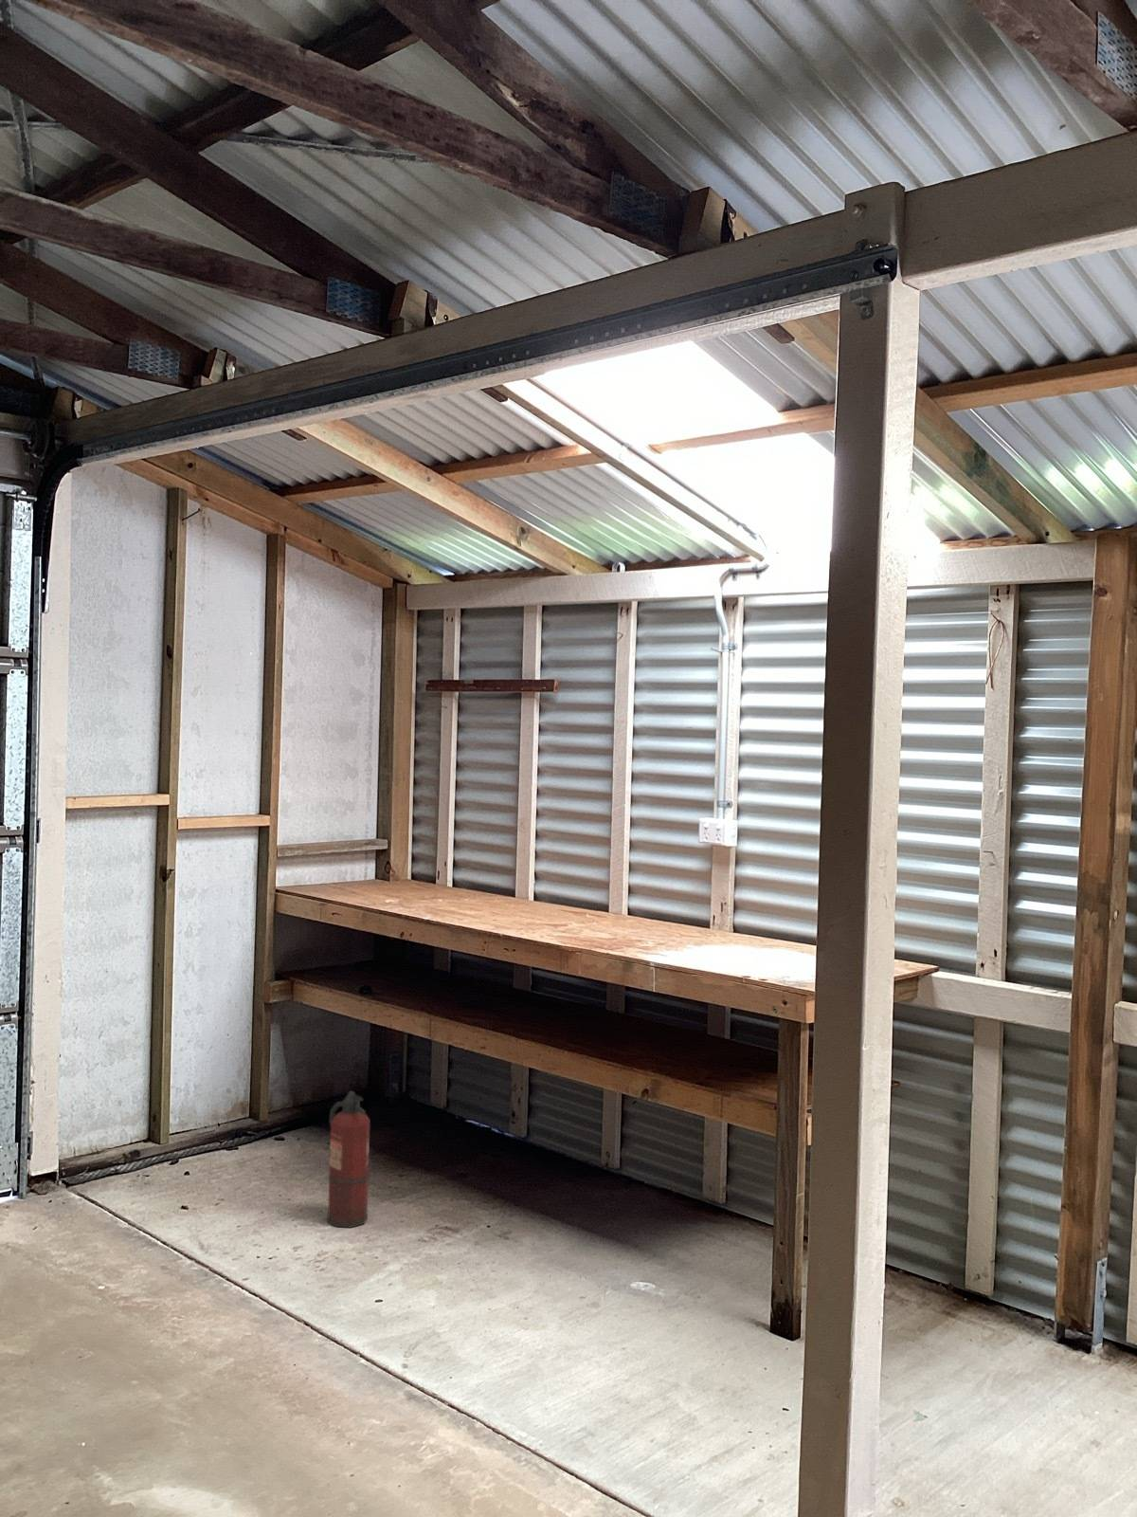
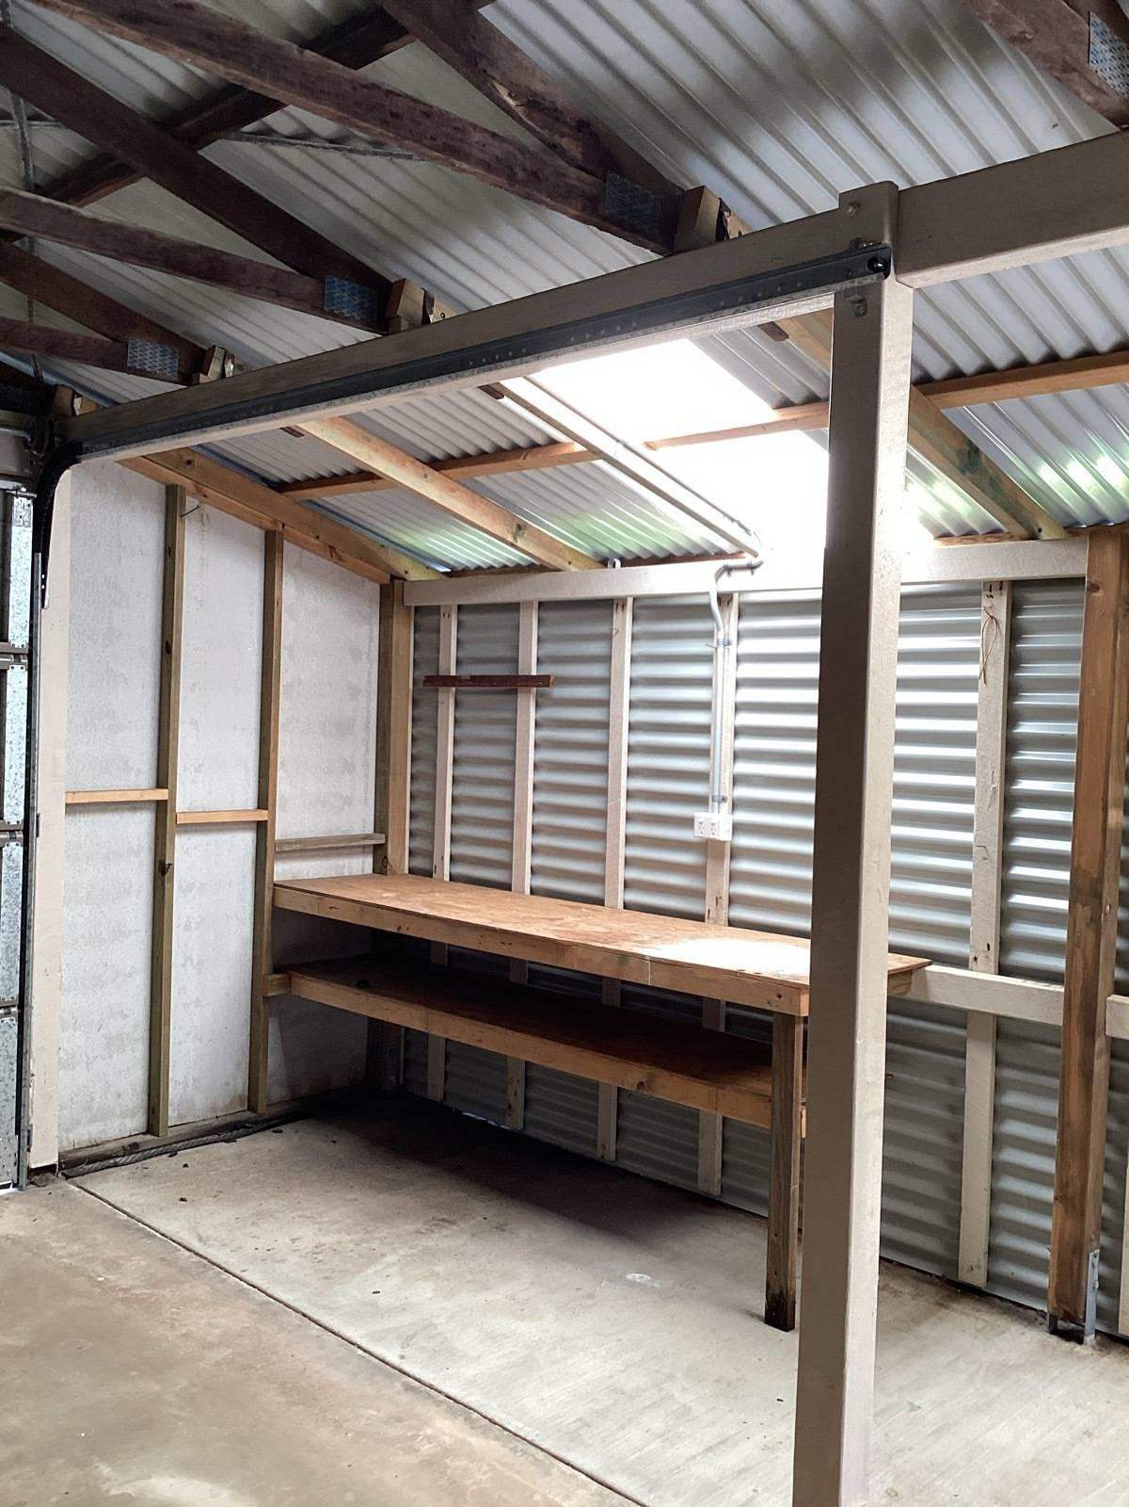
- fire extinguisher [326,1091,371,1229]
